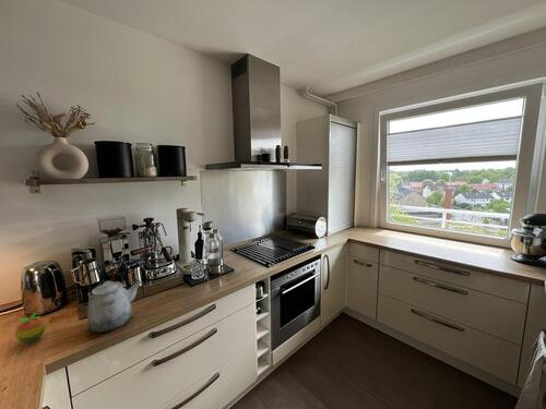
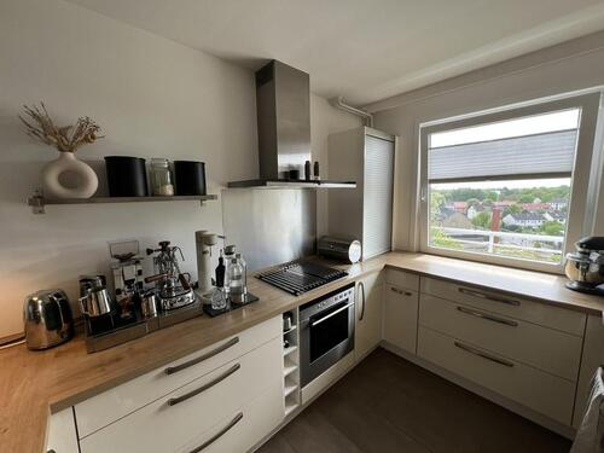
- kettle [82,262,143,334]
- fruit [14,312,47,344]
